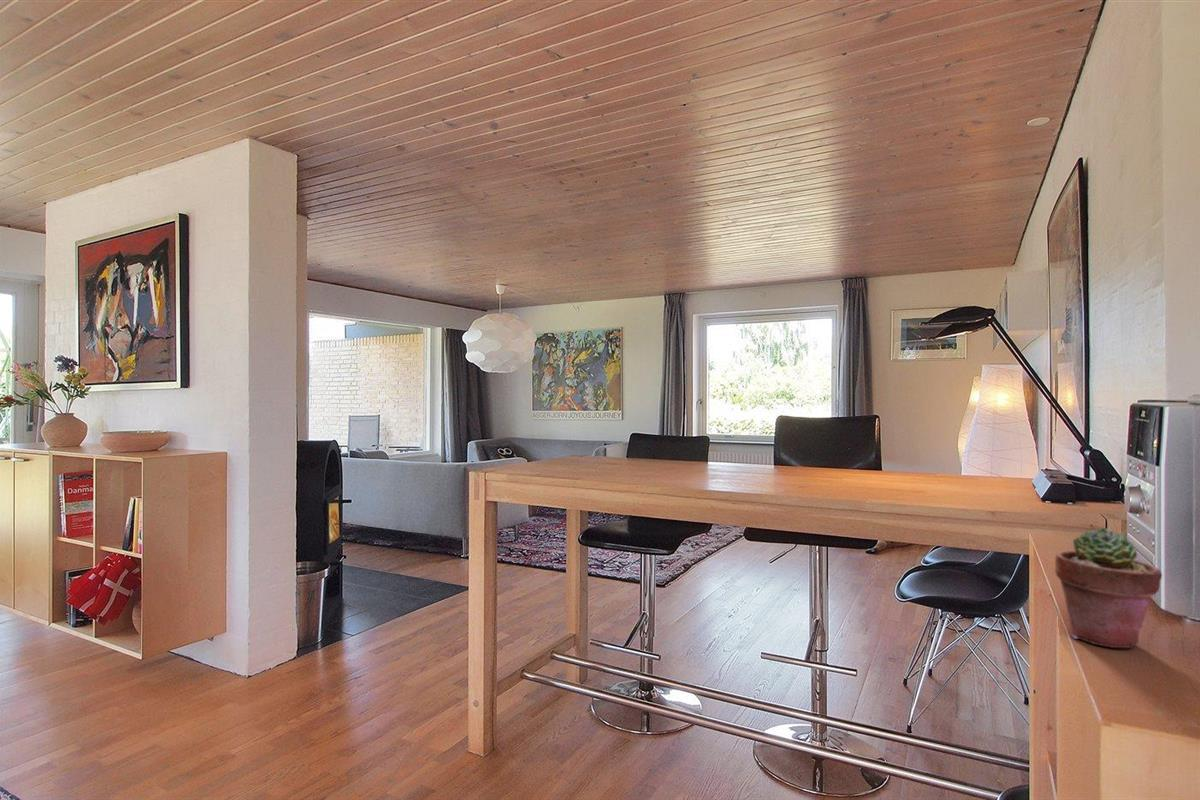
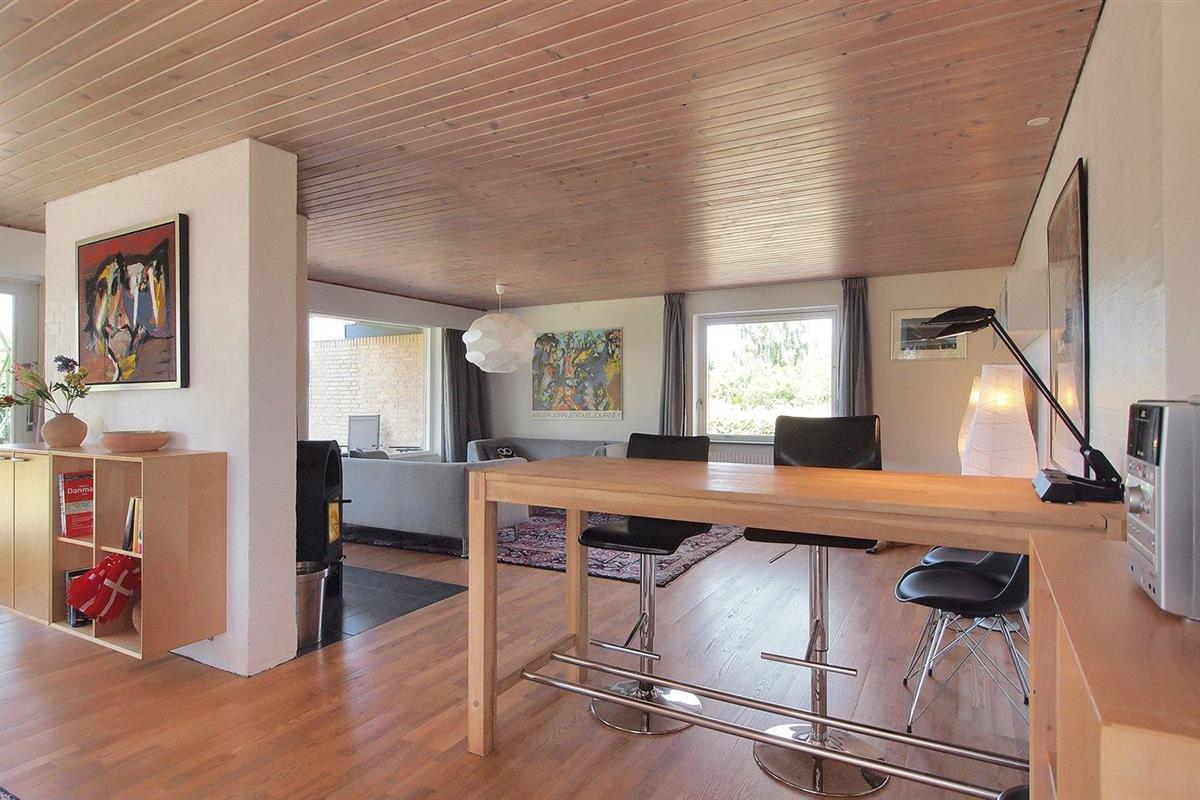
- potted succulent [1054,527,1163,649]
